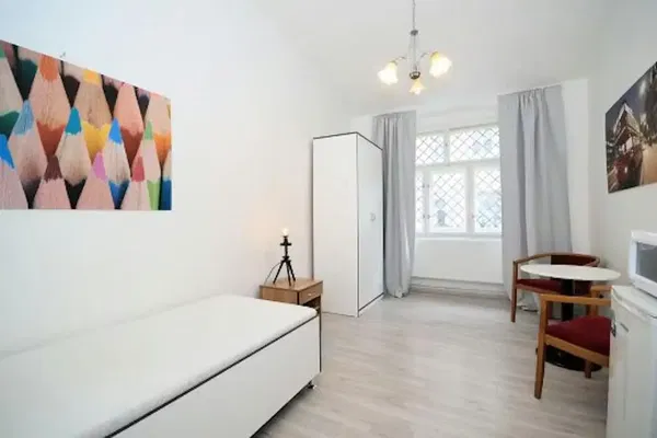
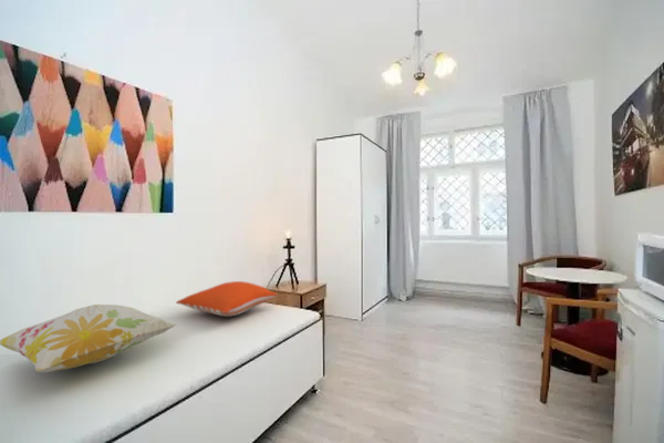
+ pillow [175,280,278,318]
+ decorative pillow [0,303,178,373]
